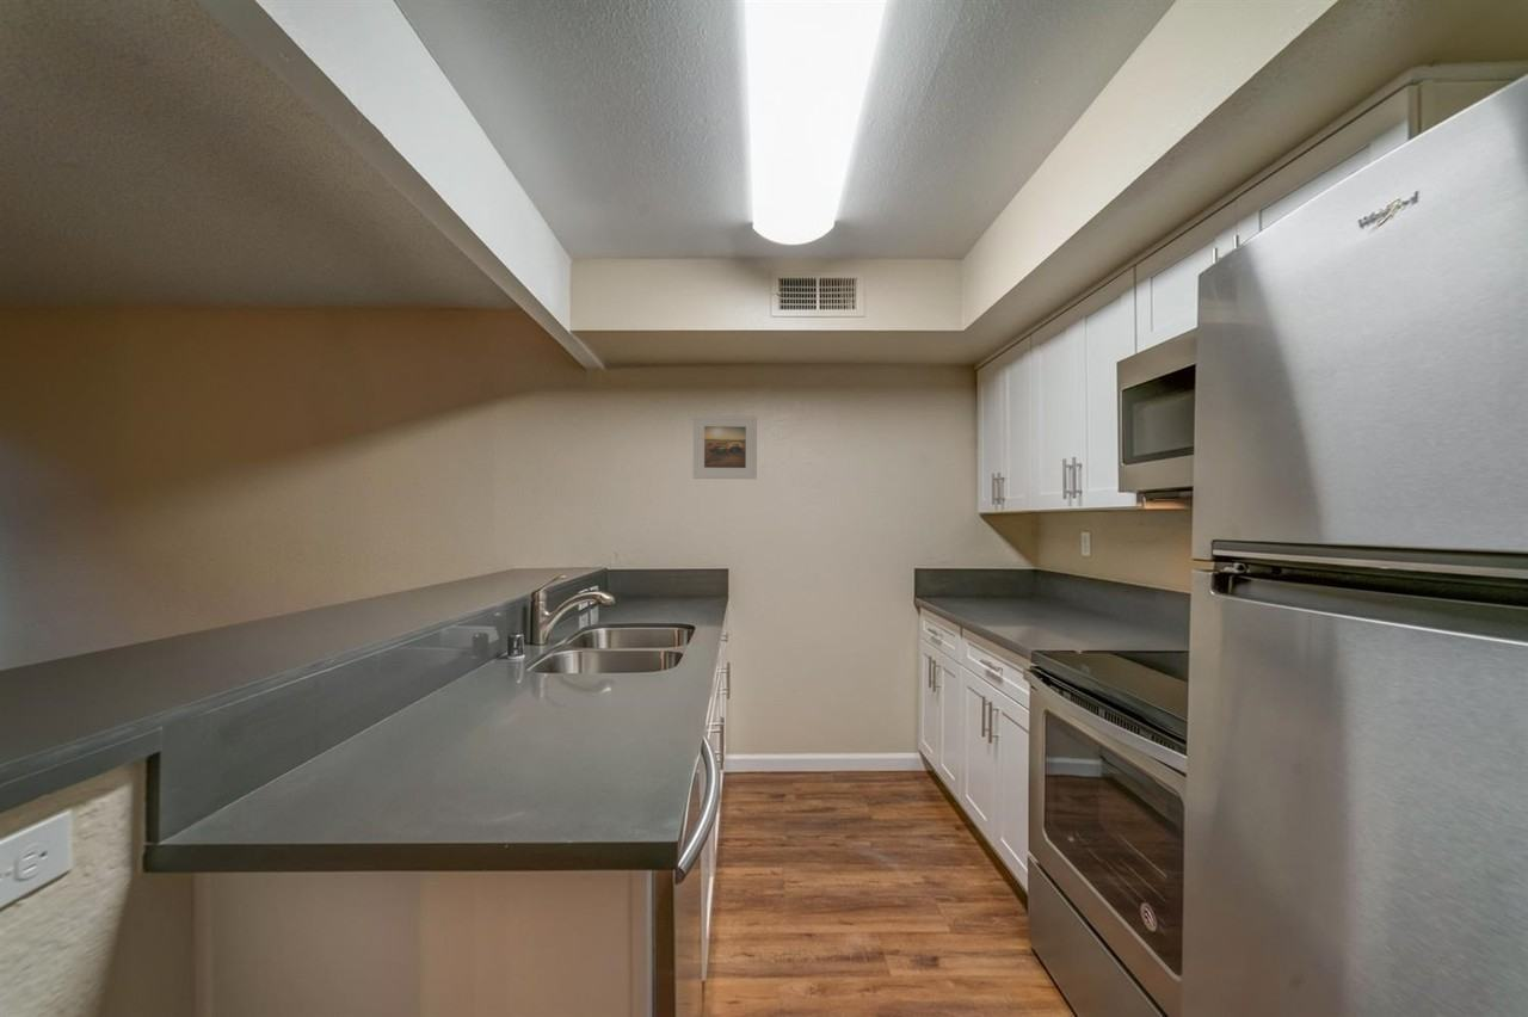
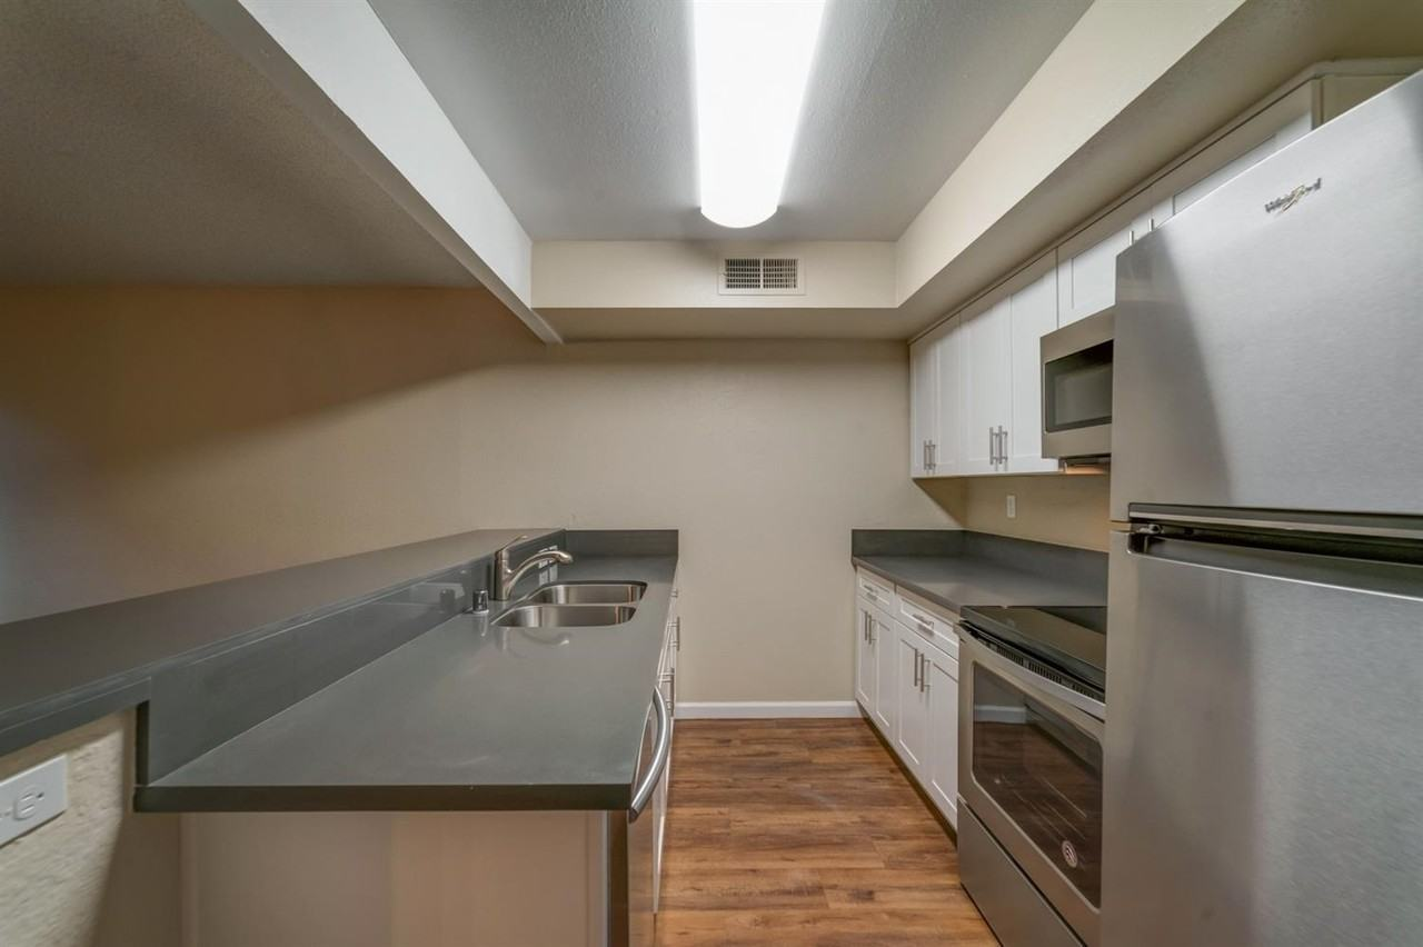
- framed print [692,414,758,480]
